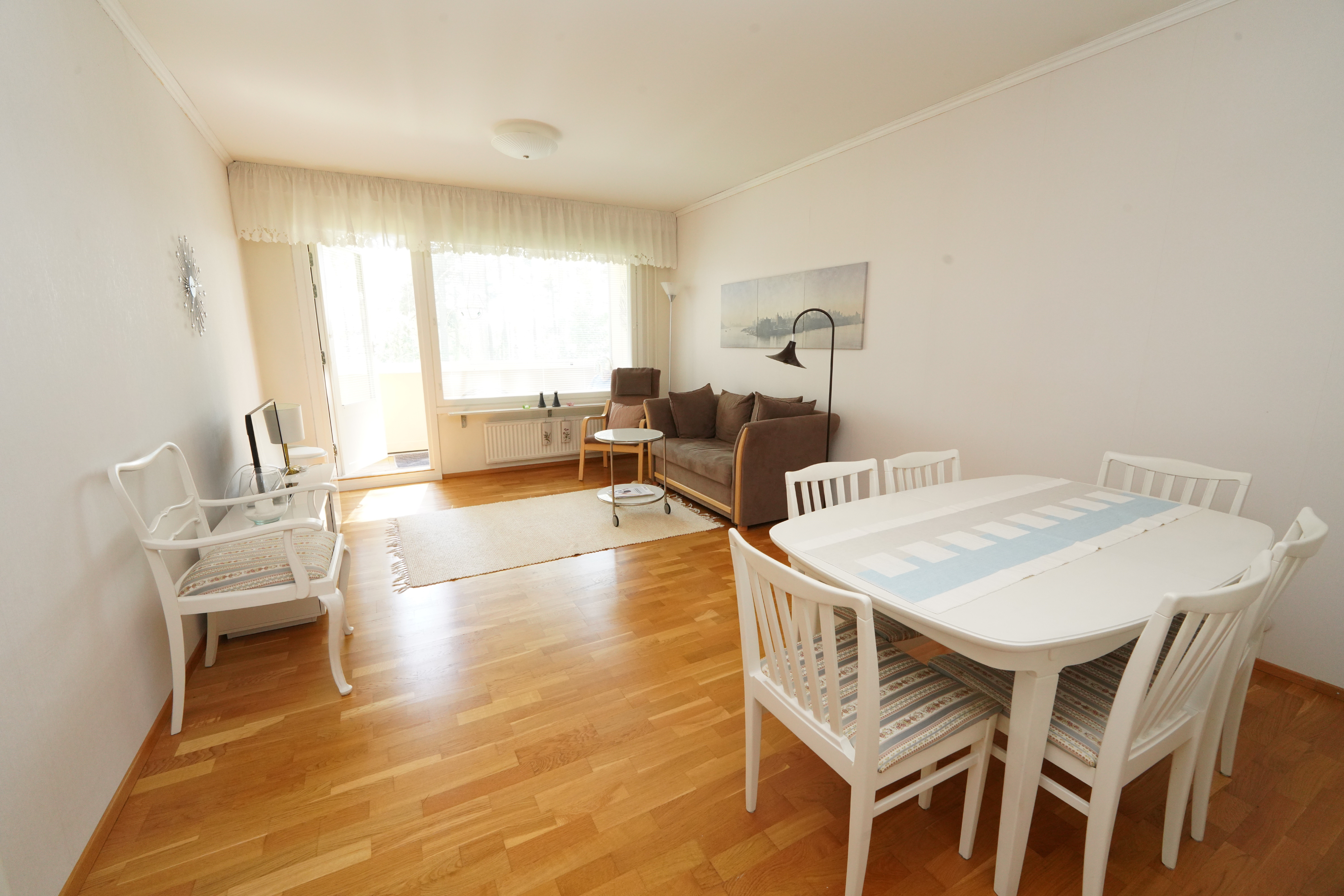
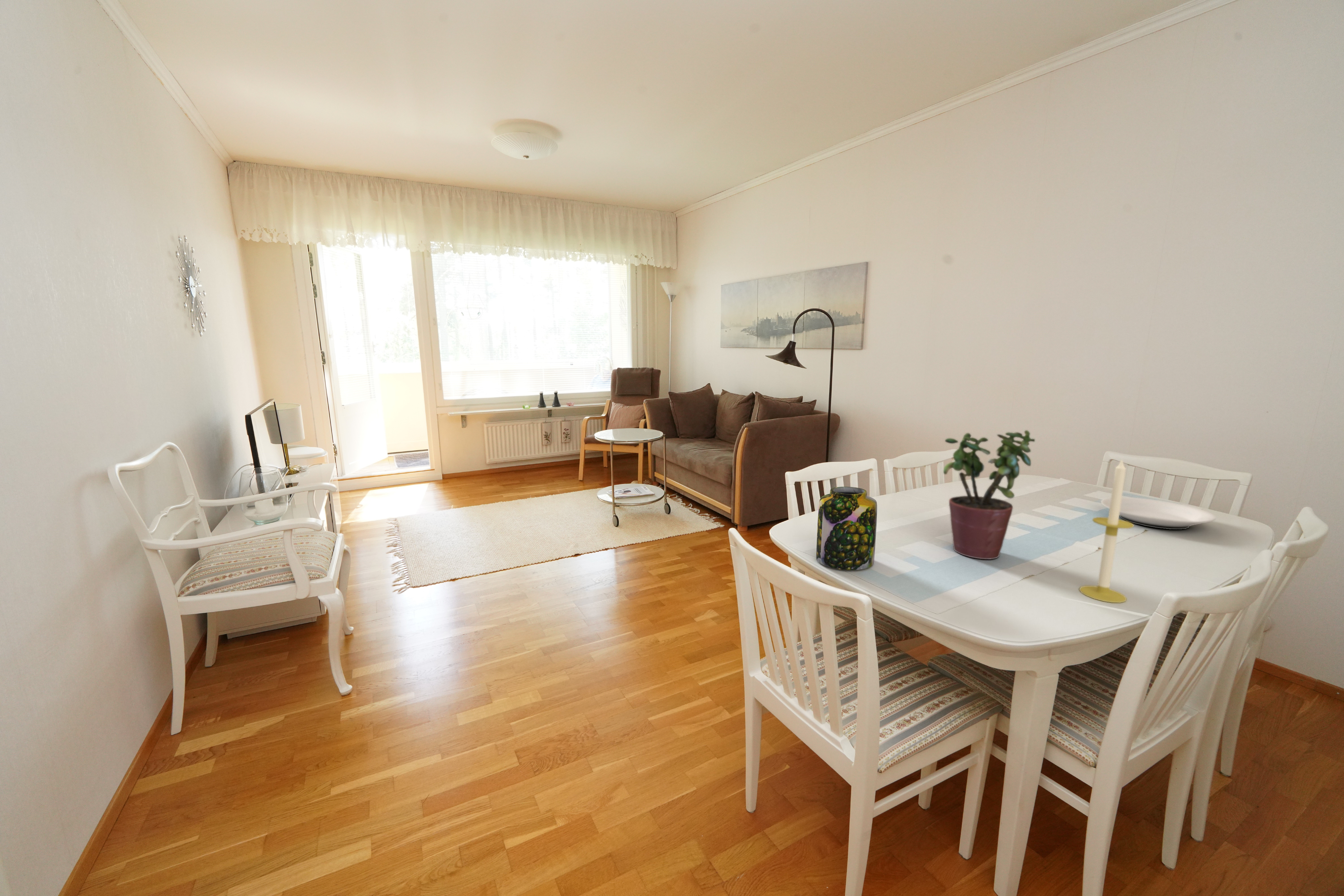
+ candle [1079,458,1134,603]
+ potted plant [943,430,1035,560]
+ plate [1101,497,1216,530]
+ jar [816,487,877,570]
